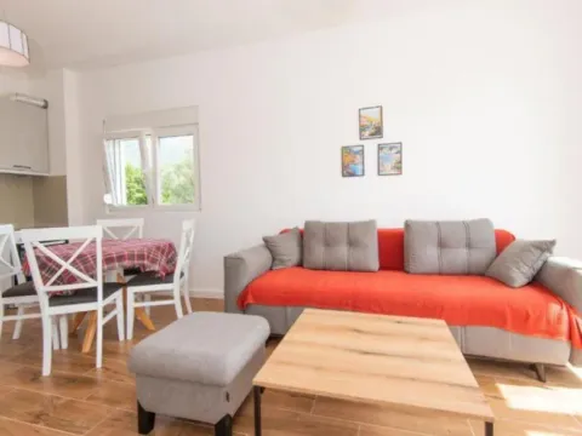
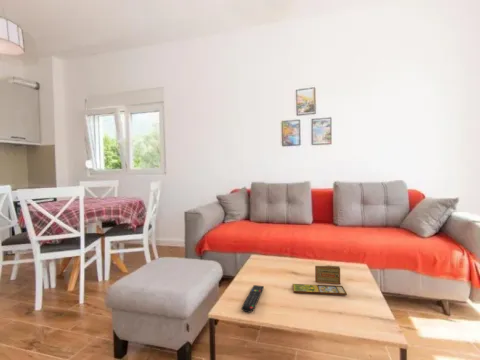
+ remote control [240,284,265,313]
+ board game [292,265,348,296]
